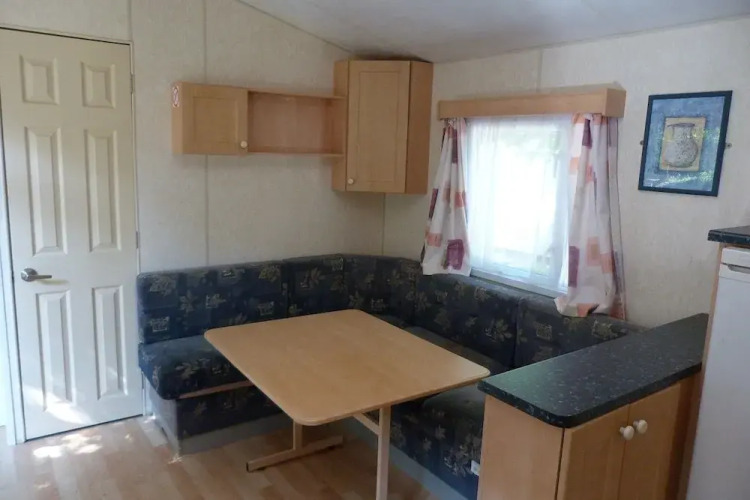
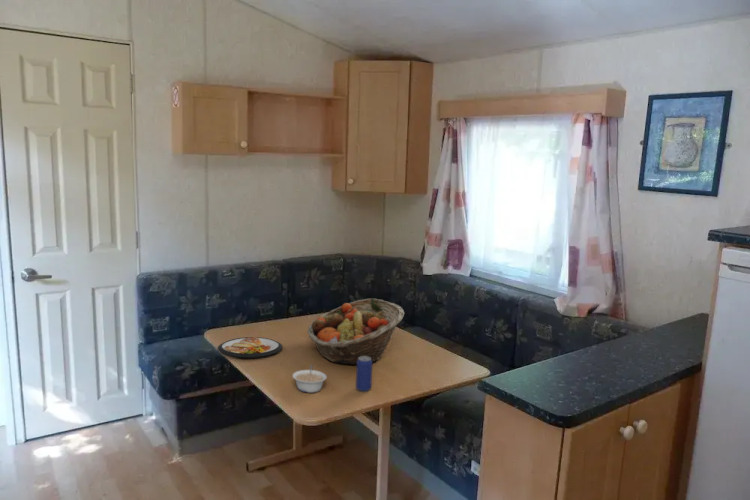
+ legume [291,364,328,394]
+ beverage can [355,356,373,392]
+ dish [217,336,283,359]
+ fruit basket [306,298,405,365]
